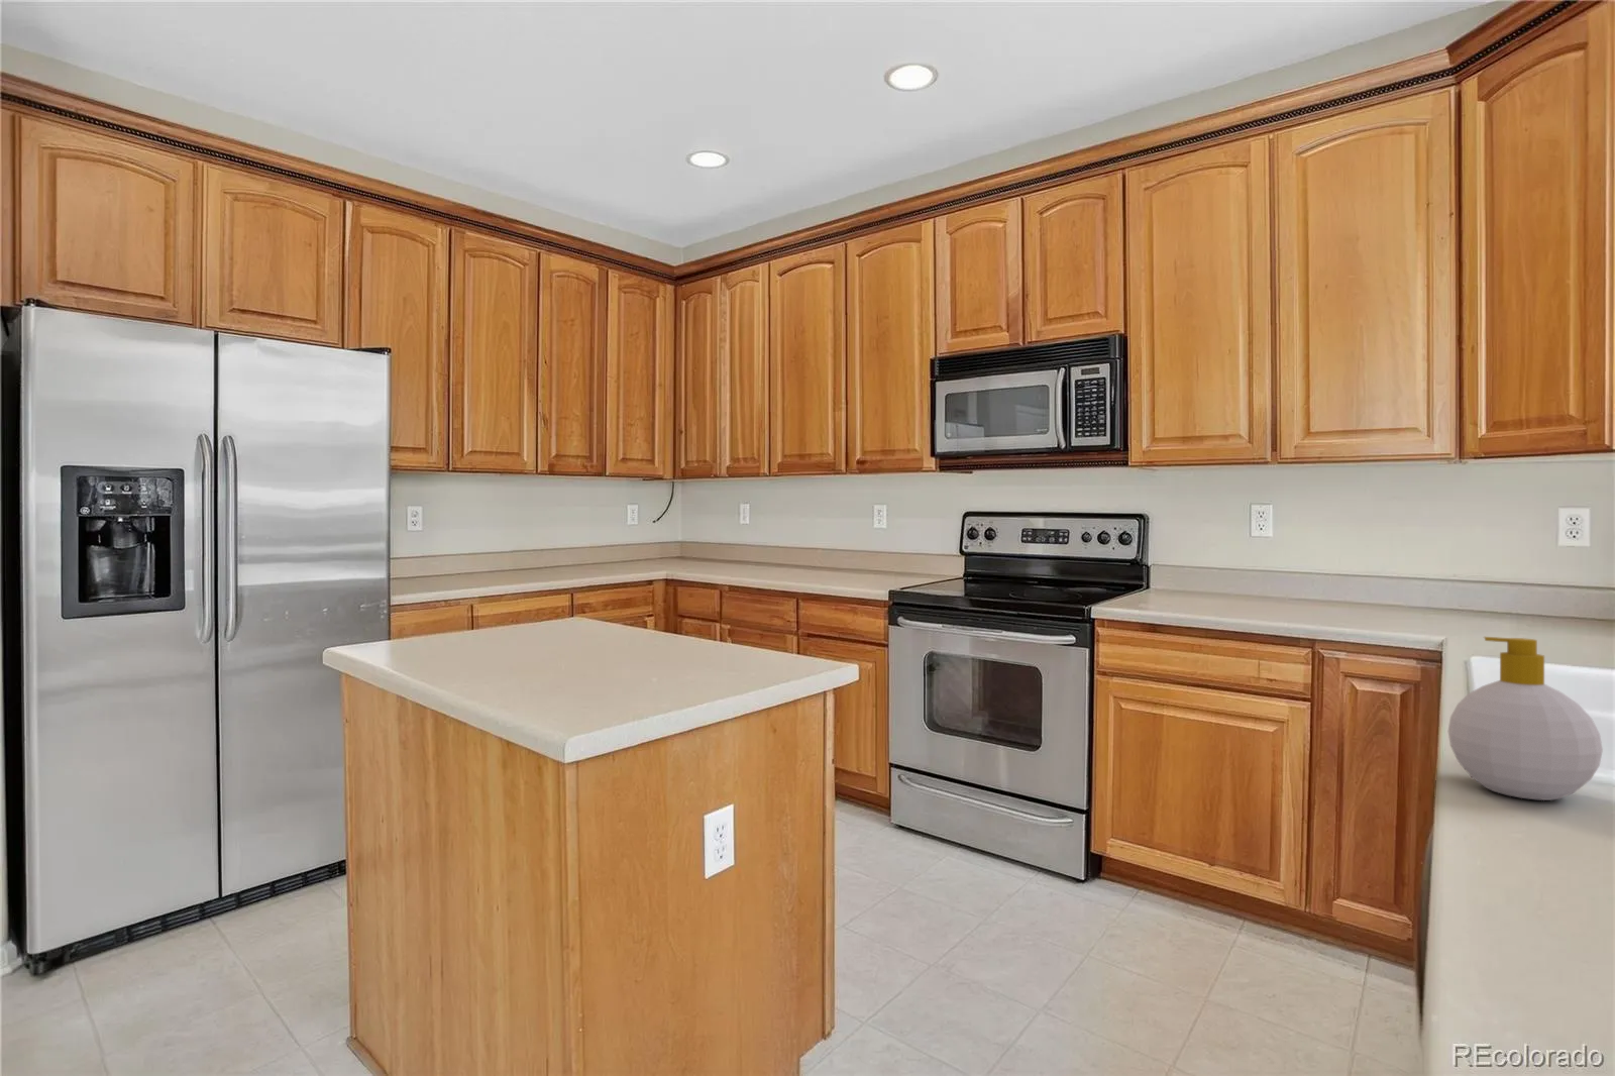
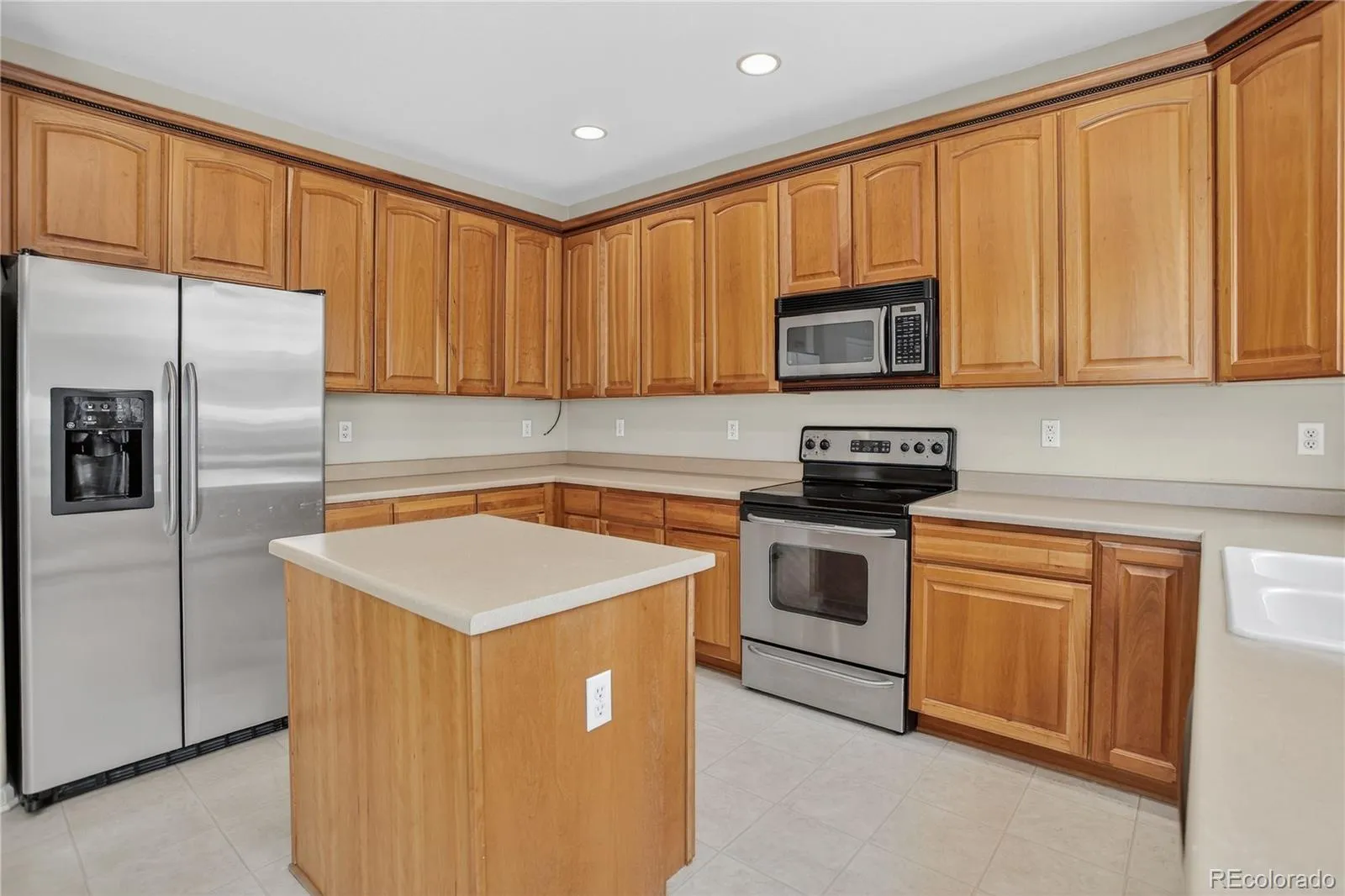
- soap bottle [1447,636,1604,801]
